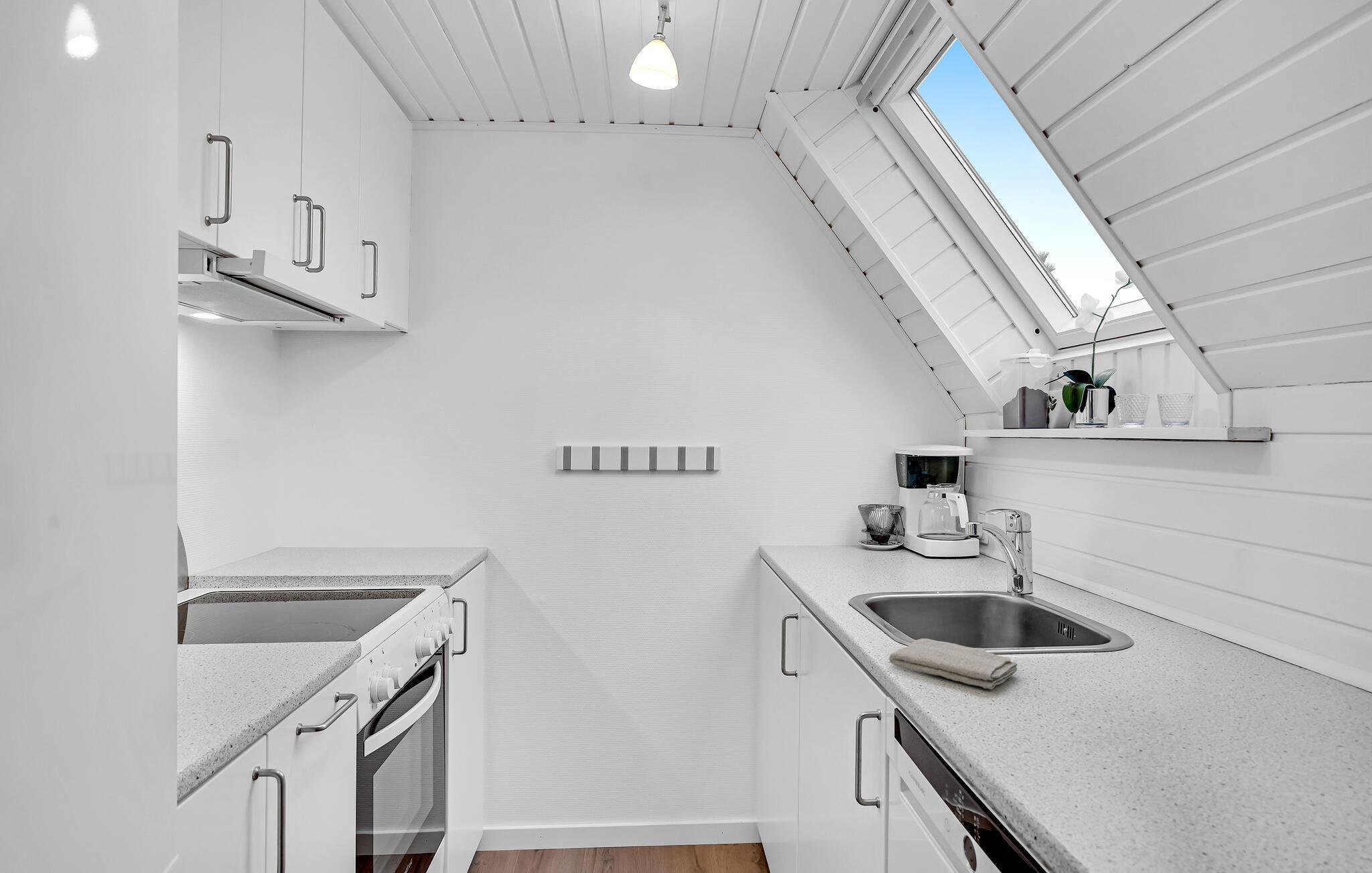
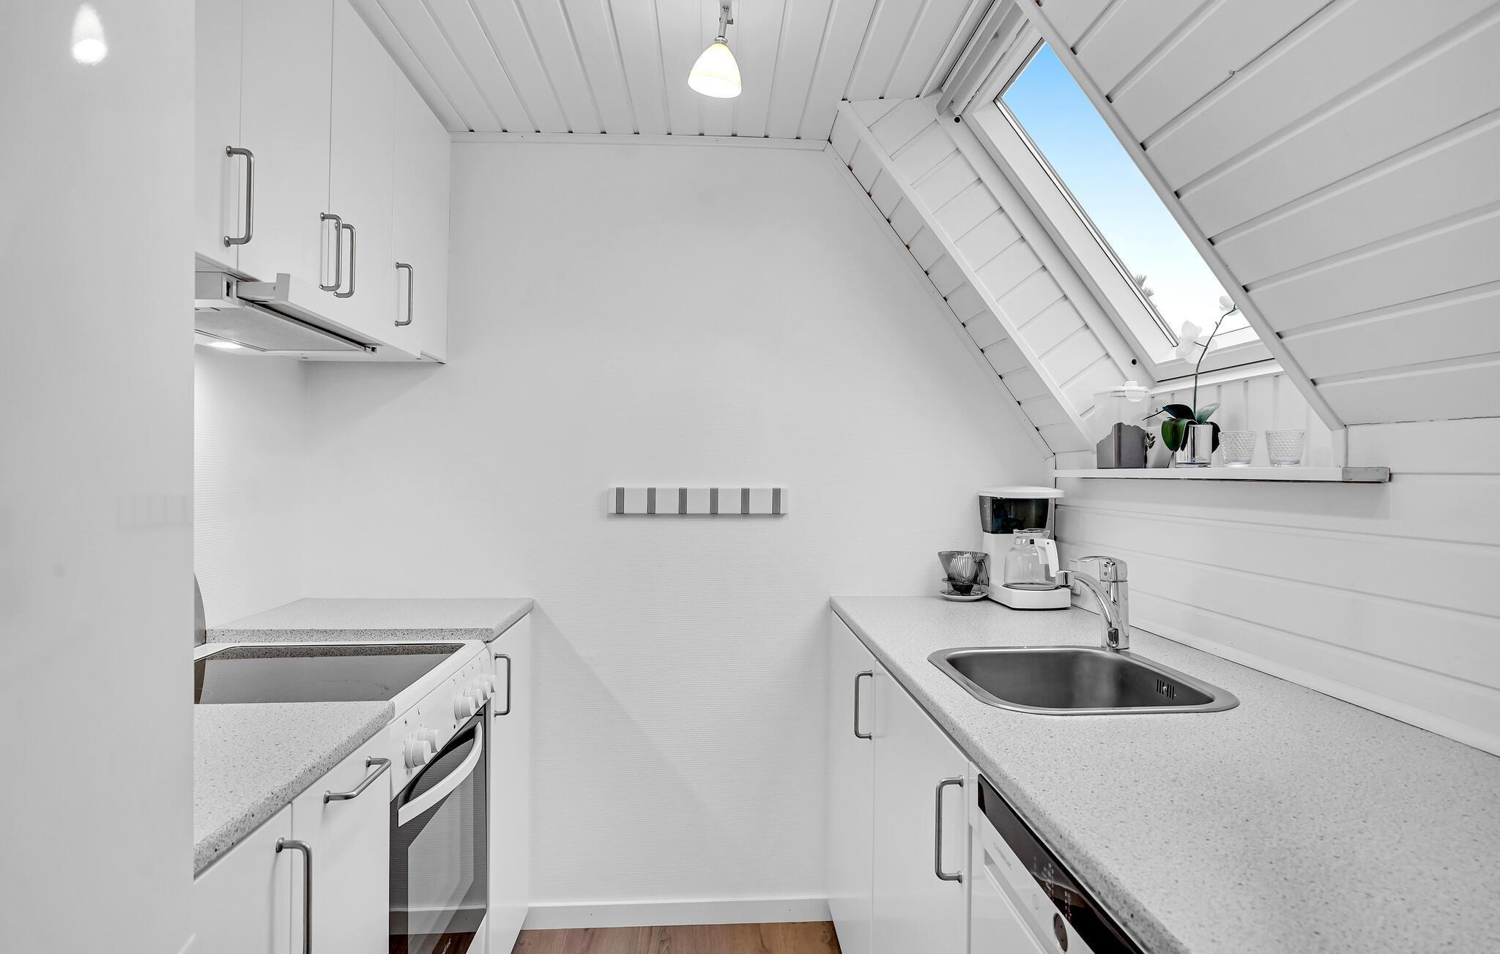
- washcloth [889,638,1018,690]
